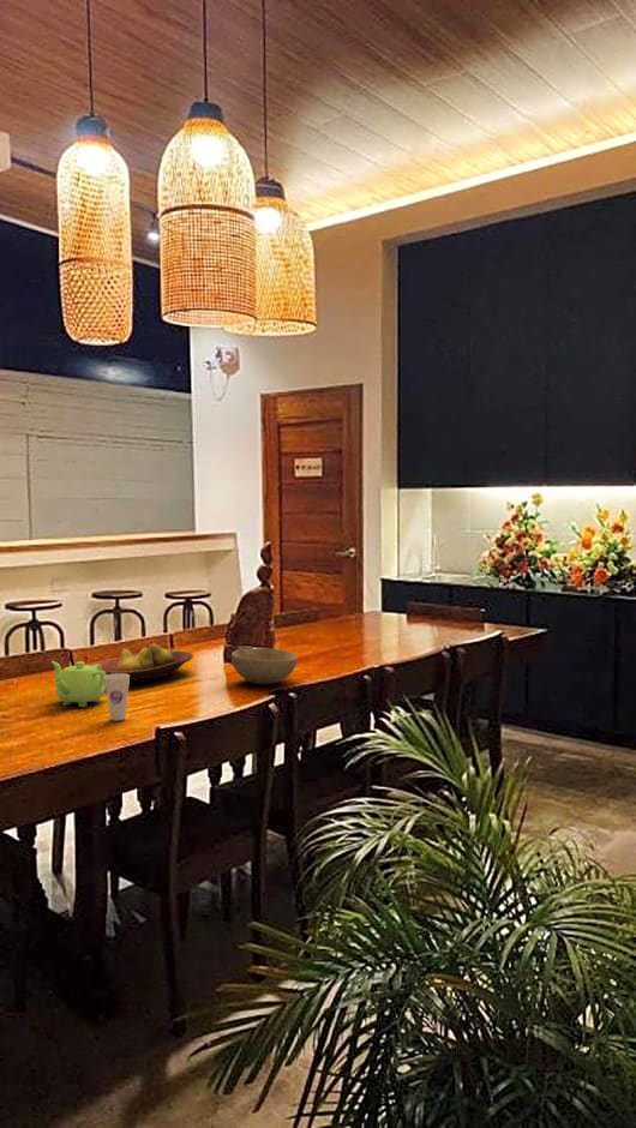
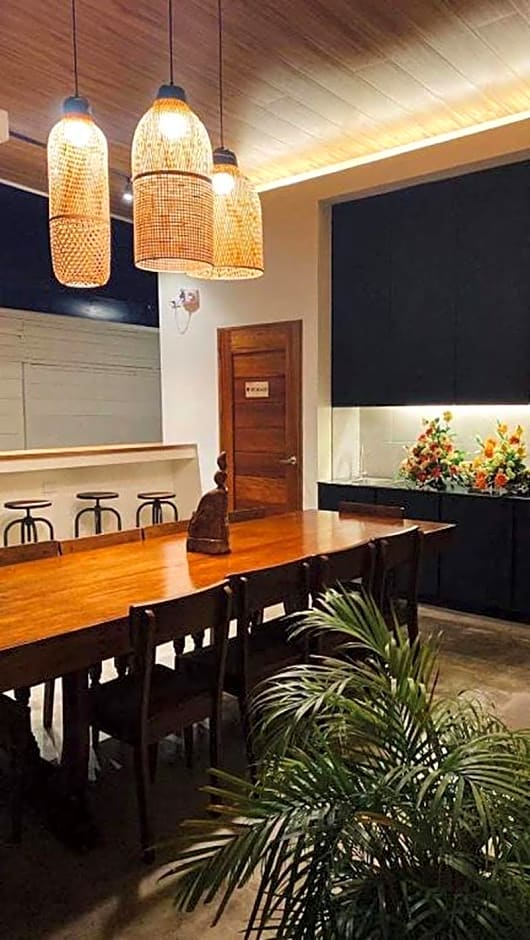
- teapot [50,660,107,708]
- bowl [230,647,299,685]
- fruit bowl [88,642,194,685]
- cup [104,673,131,722]
